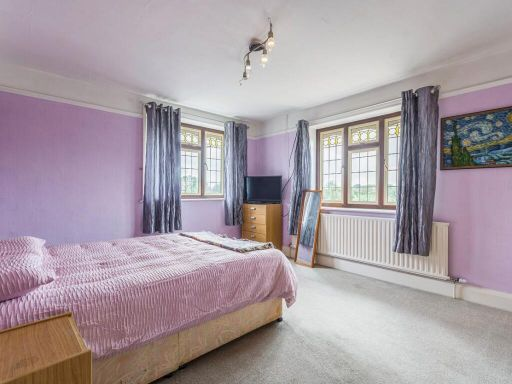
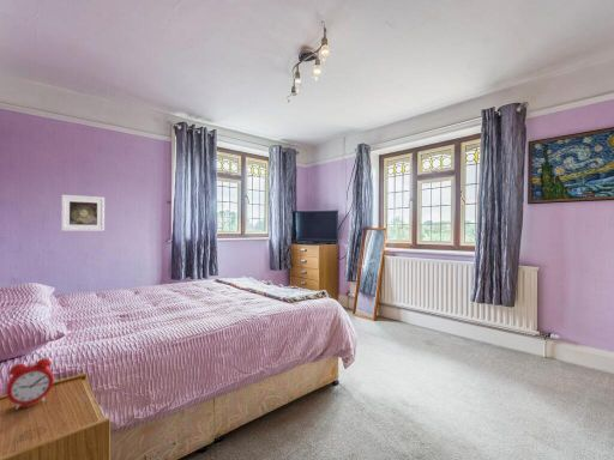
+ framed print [60,194,106,232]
+ alarm clock [6,351,54,411]
